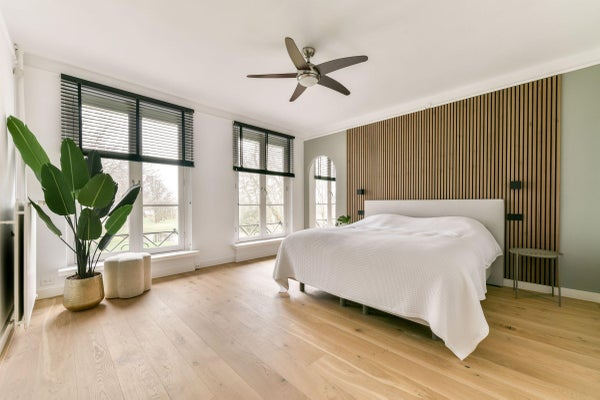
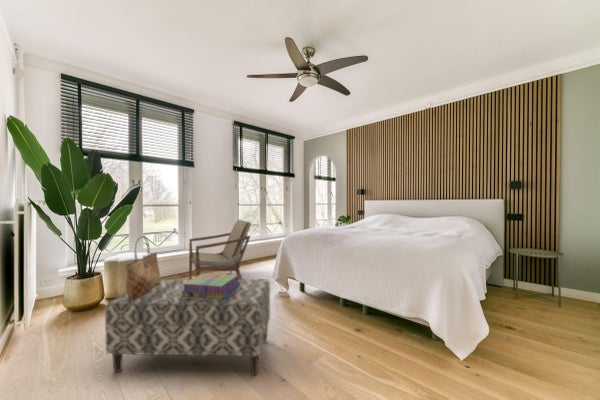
+ bench [104,278,271,377]
+ stack of books [181,272,240,300]
+ tote bag [125,235,161,299]
+ armchair [188,218,252,279]
